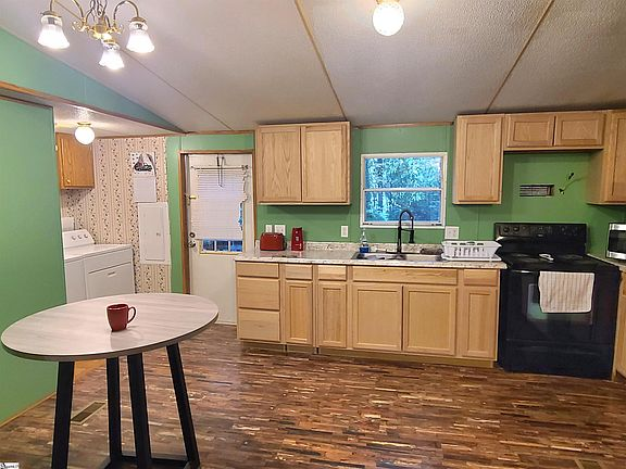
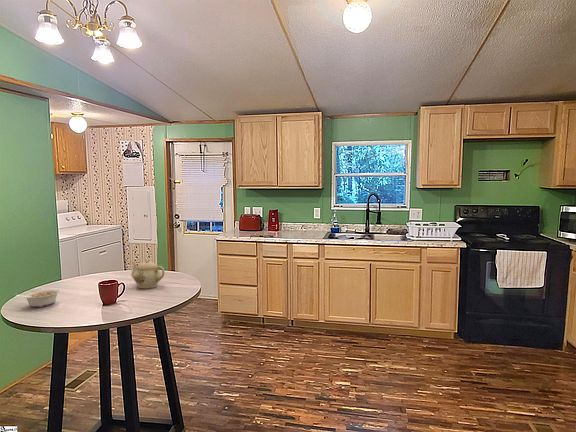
+ teapot [130,259,166,289]
+ legume [15,289,61,308]
